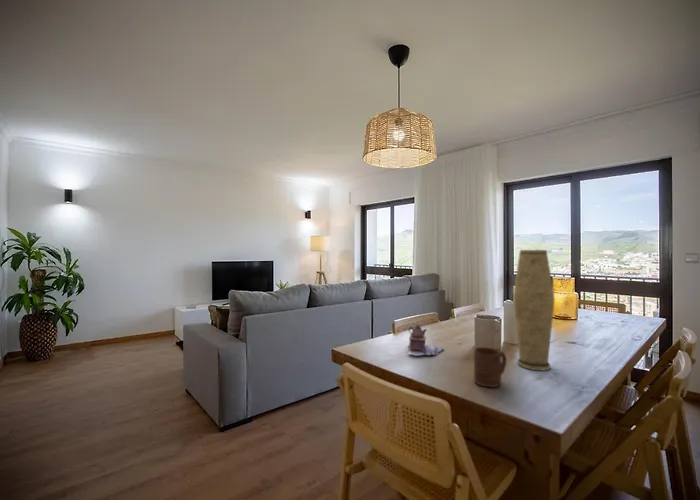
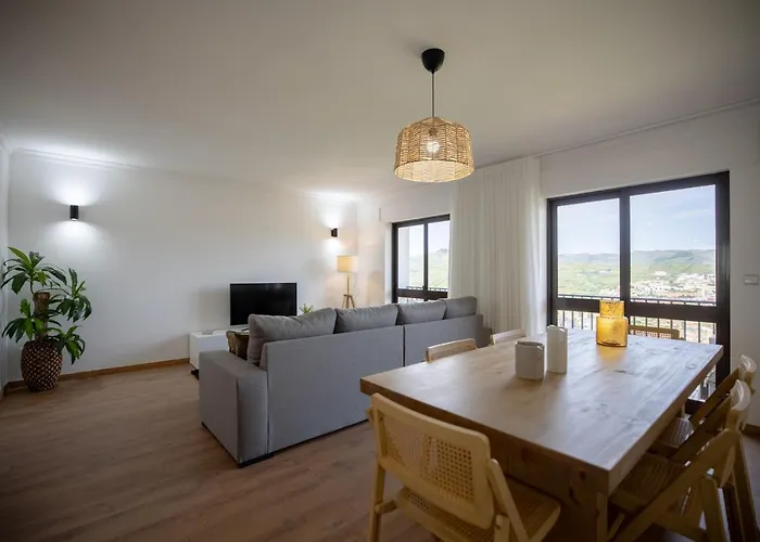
- teapot [407,324,444,357]
- vase [512,249,556,371]
- cup [473,346,508,388]
